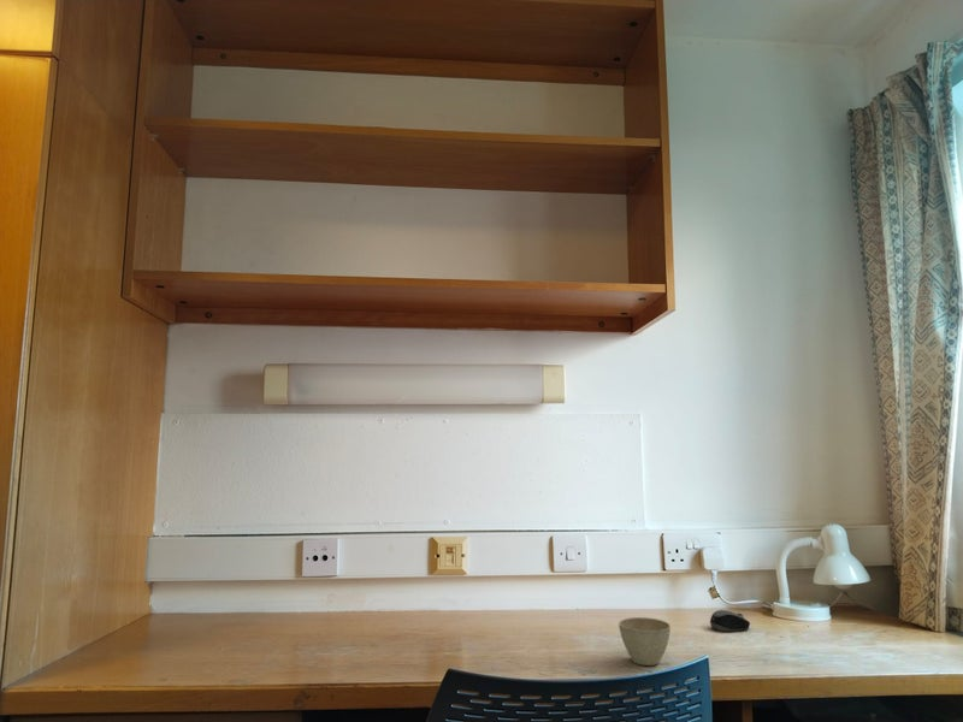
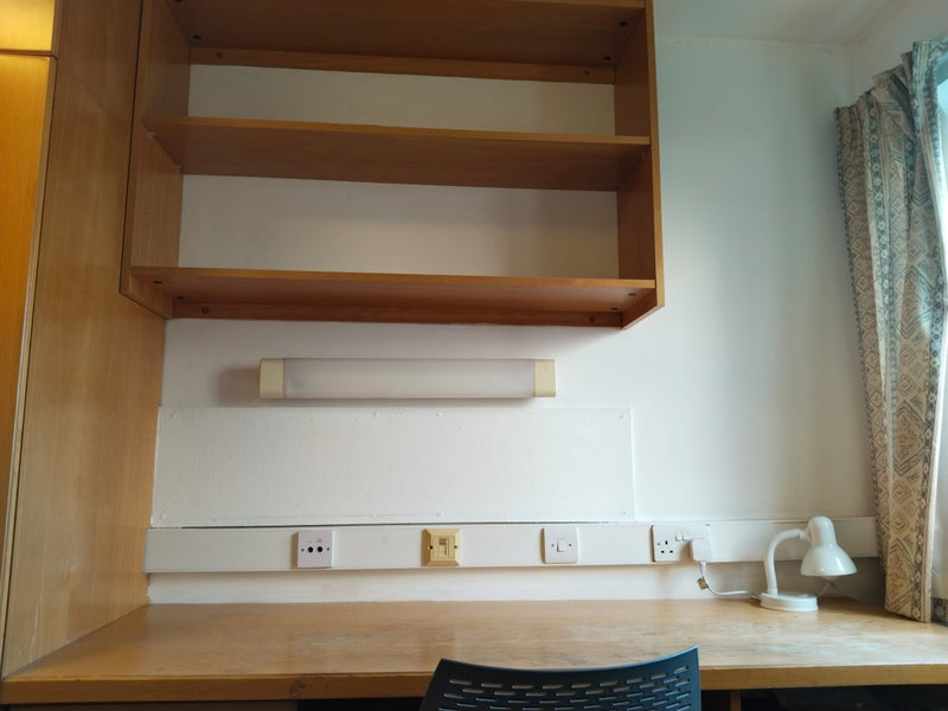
- computer mouse [709,609,751,632]
- flower pot [618,616,672,667]
